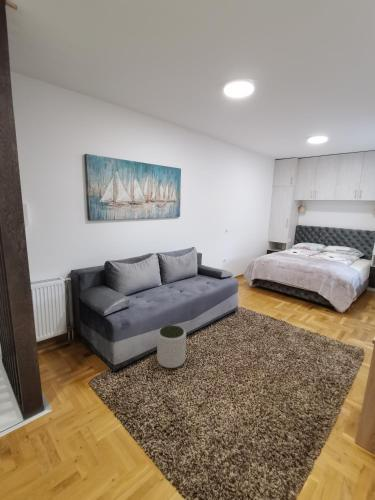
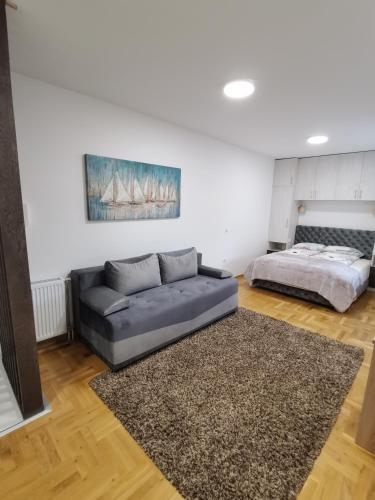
- plant pot [156,324,187,369]
